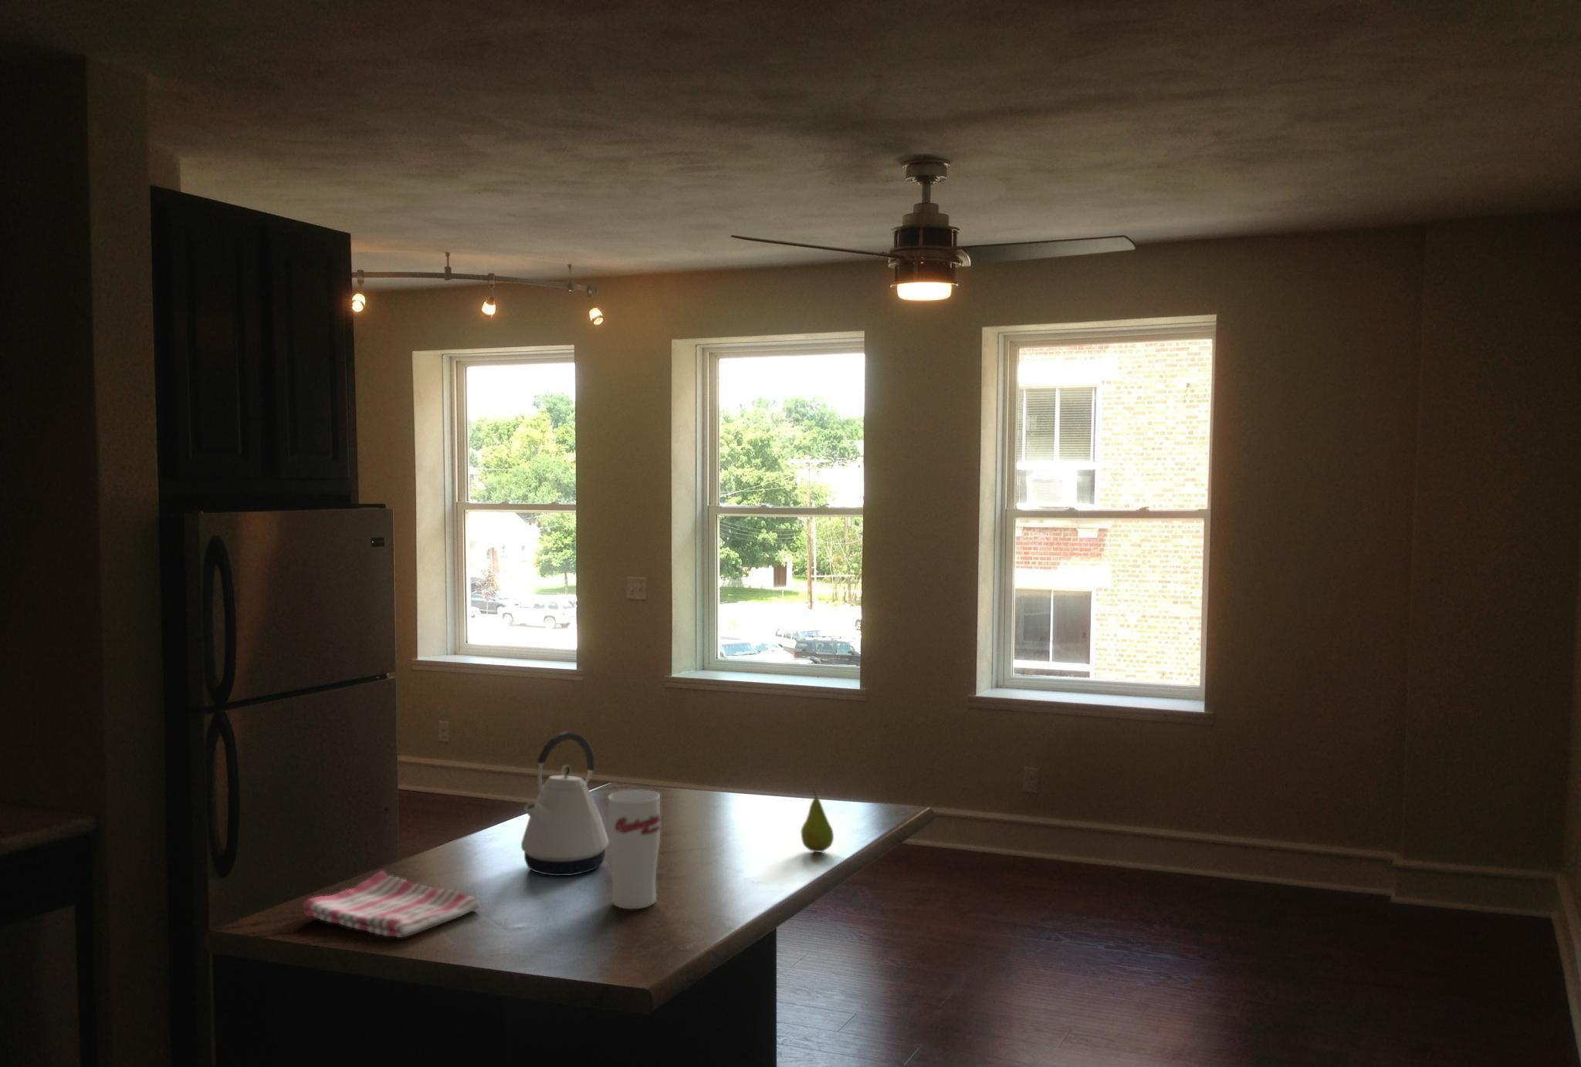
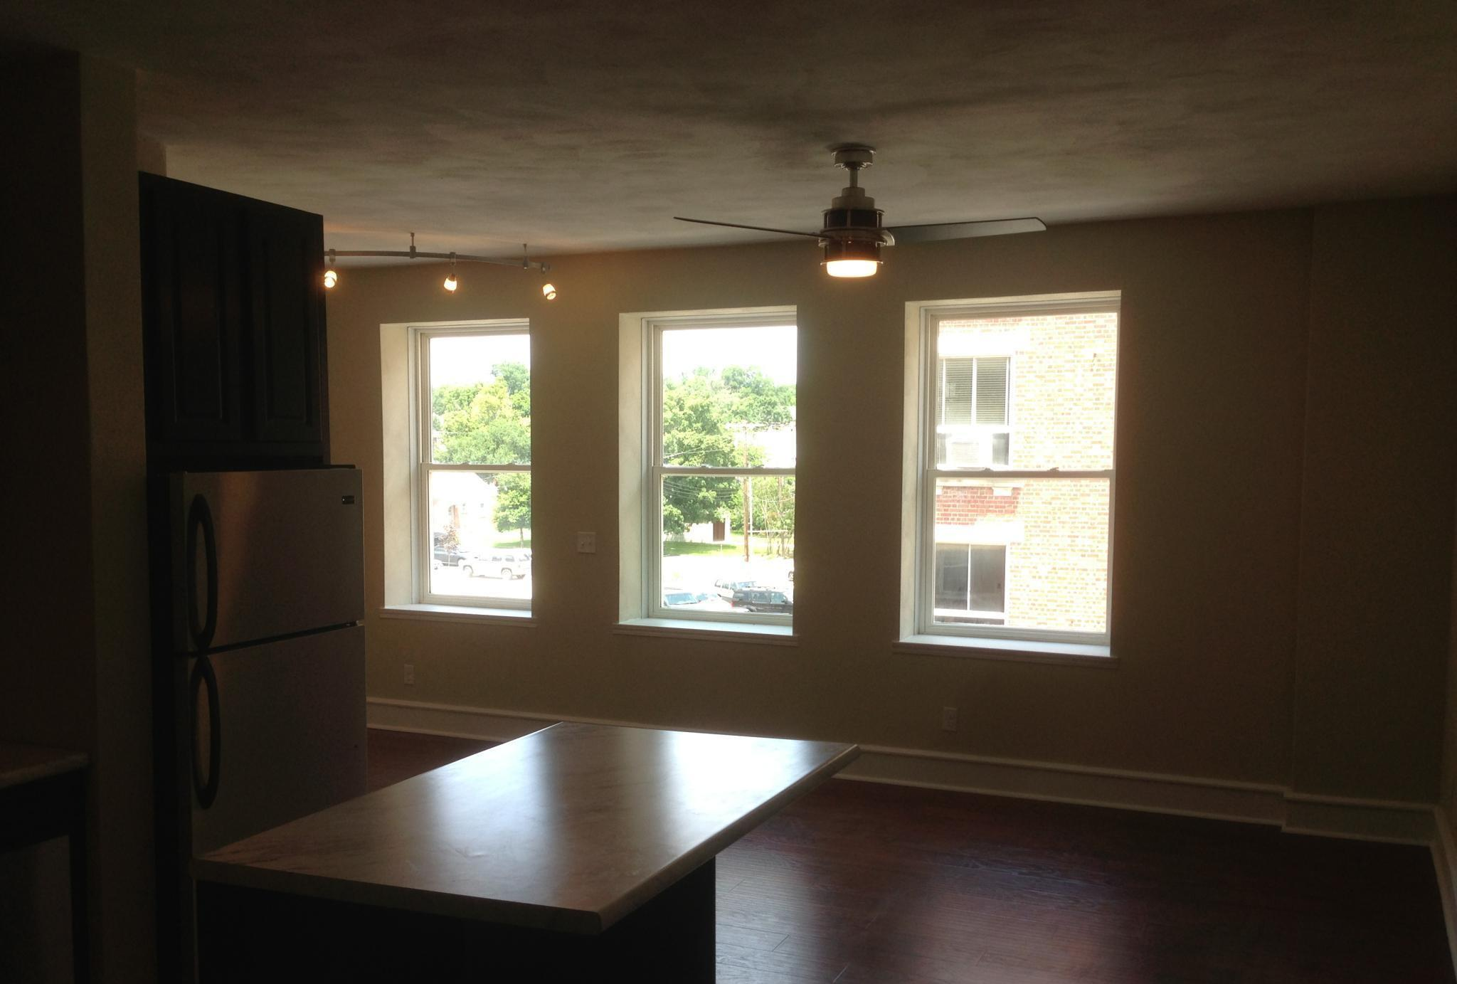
- fruit [799,788,834,853]
- dish towel [301,871,481,938]
- kettle [521,731,609,876]
- cup [608,788,661,910]
